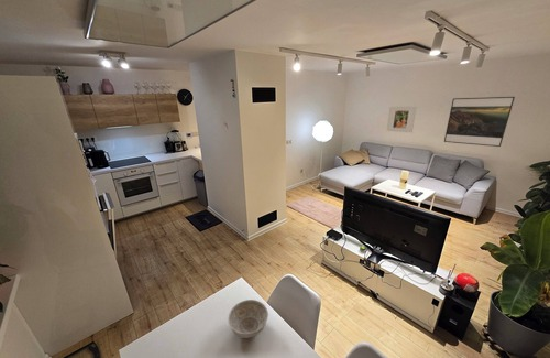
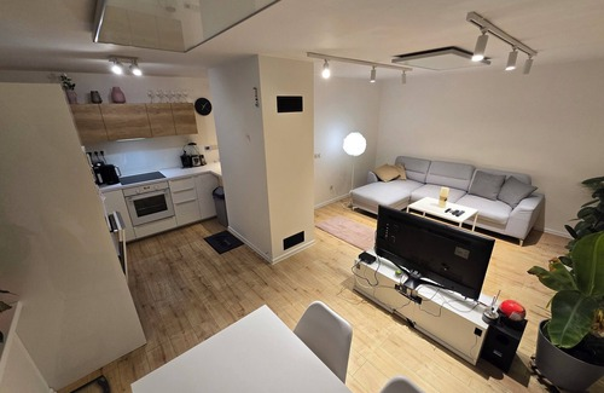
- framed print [443,96,516,148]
- decorative bowl [227,299,270,339]
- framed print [386,106,418,133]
